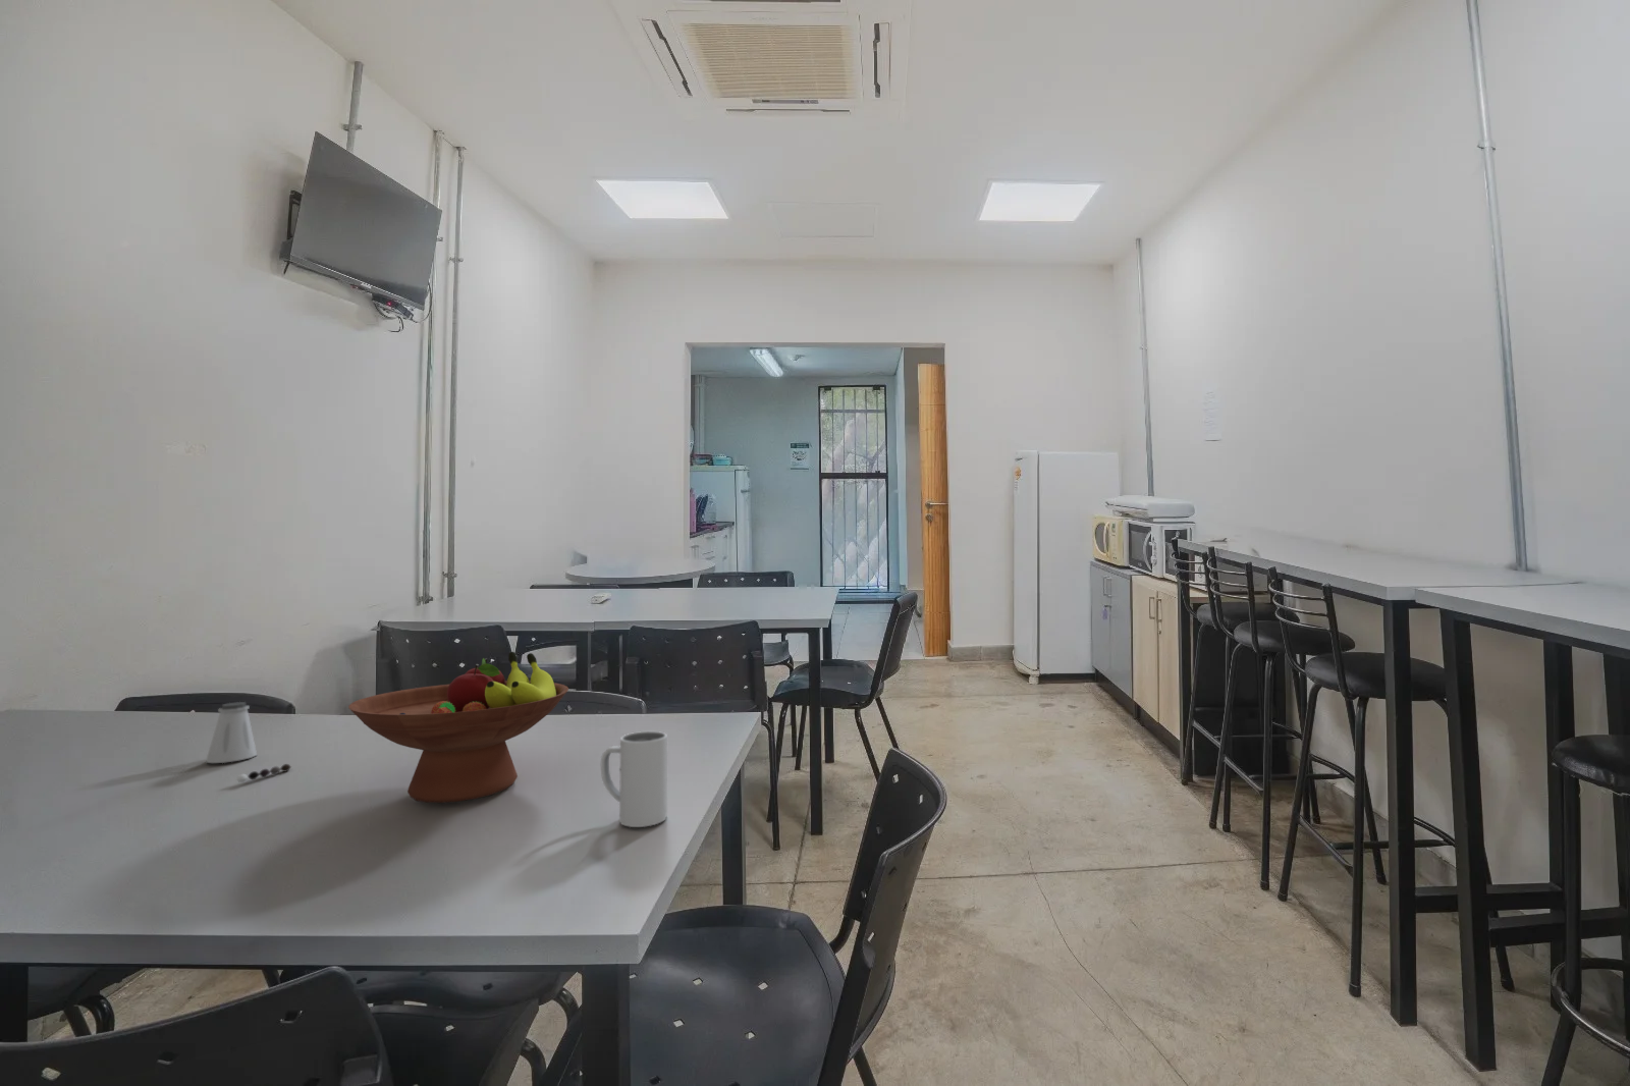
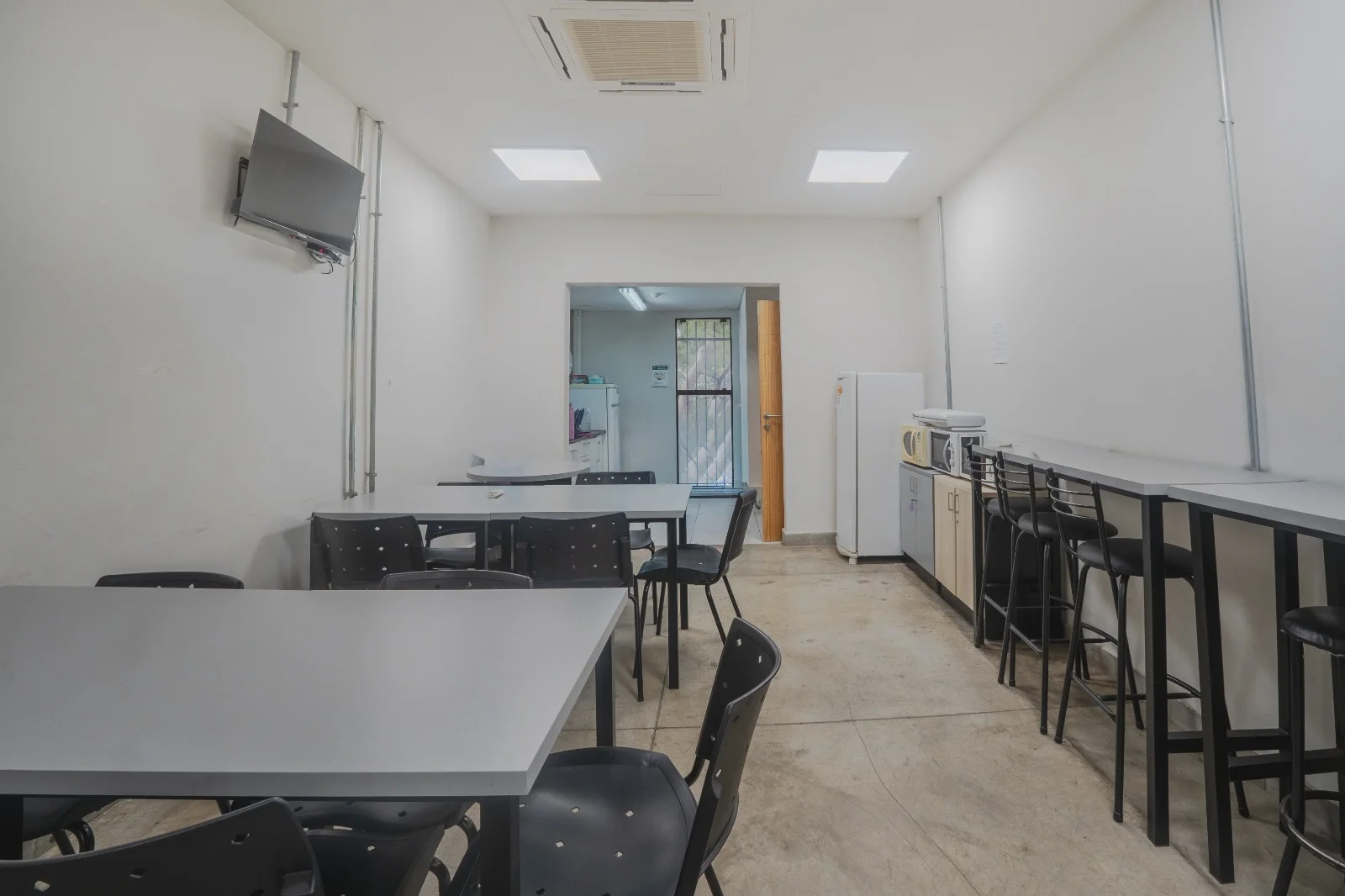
- saltshaker [205,701,258,764]
- pepper shaker [235,764,292,783]
- fruit bowl [348,651,570,804]
- mug [600,731,668,828]
